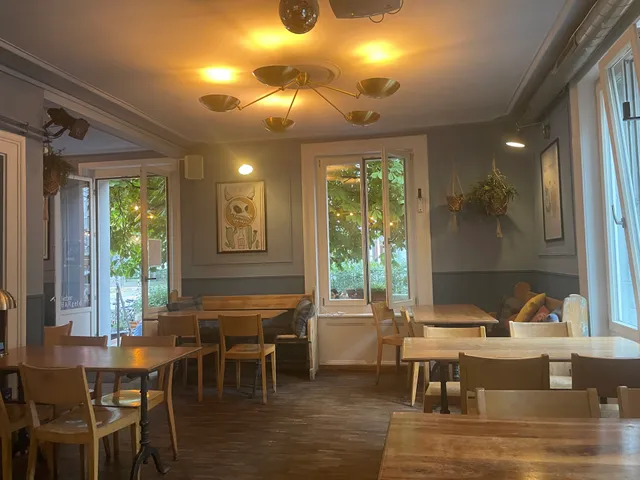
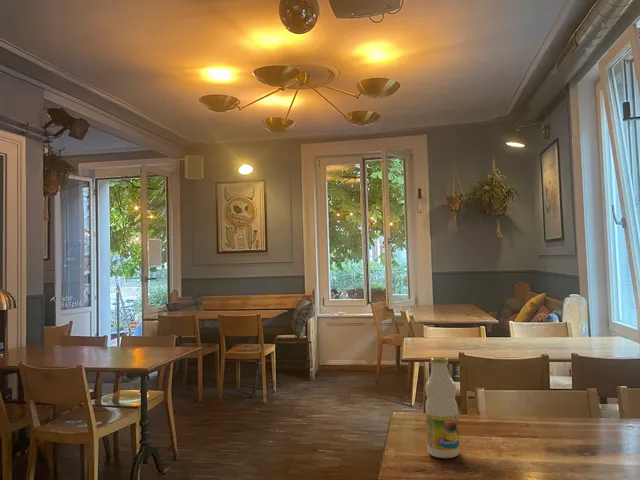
+ bottle [424,356,461,459]
